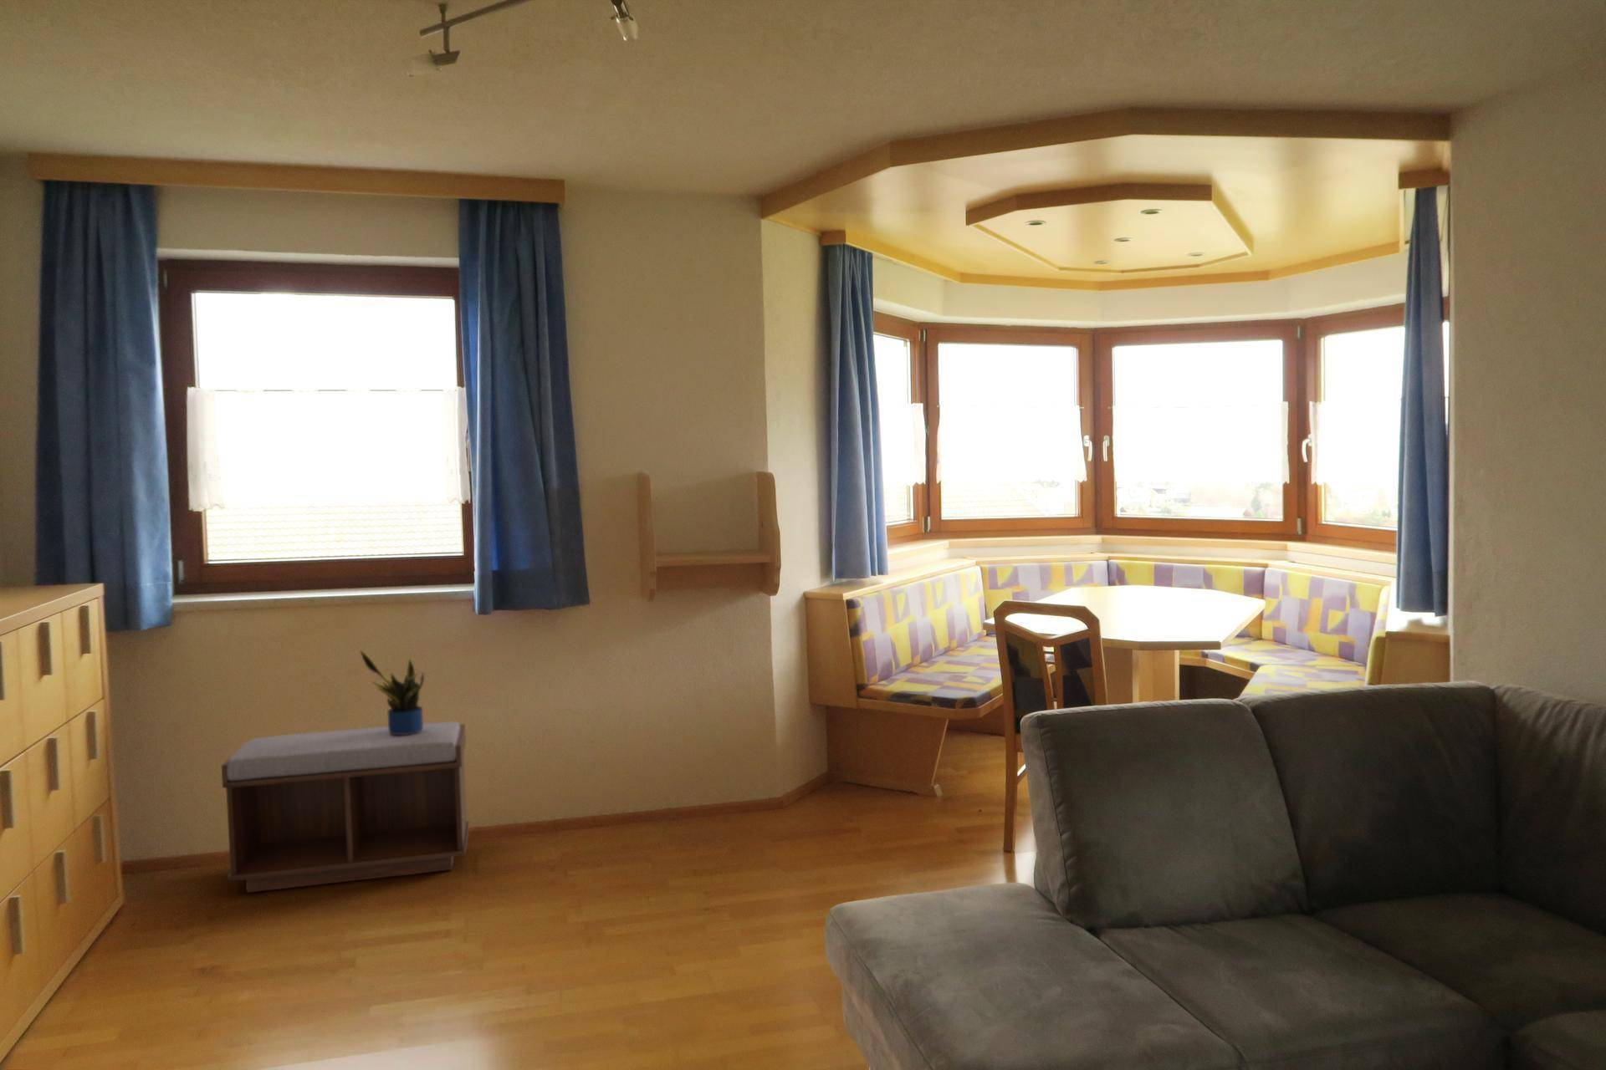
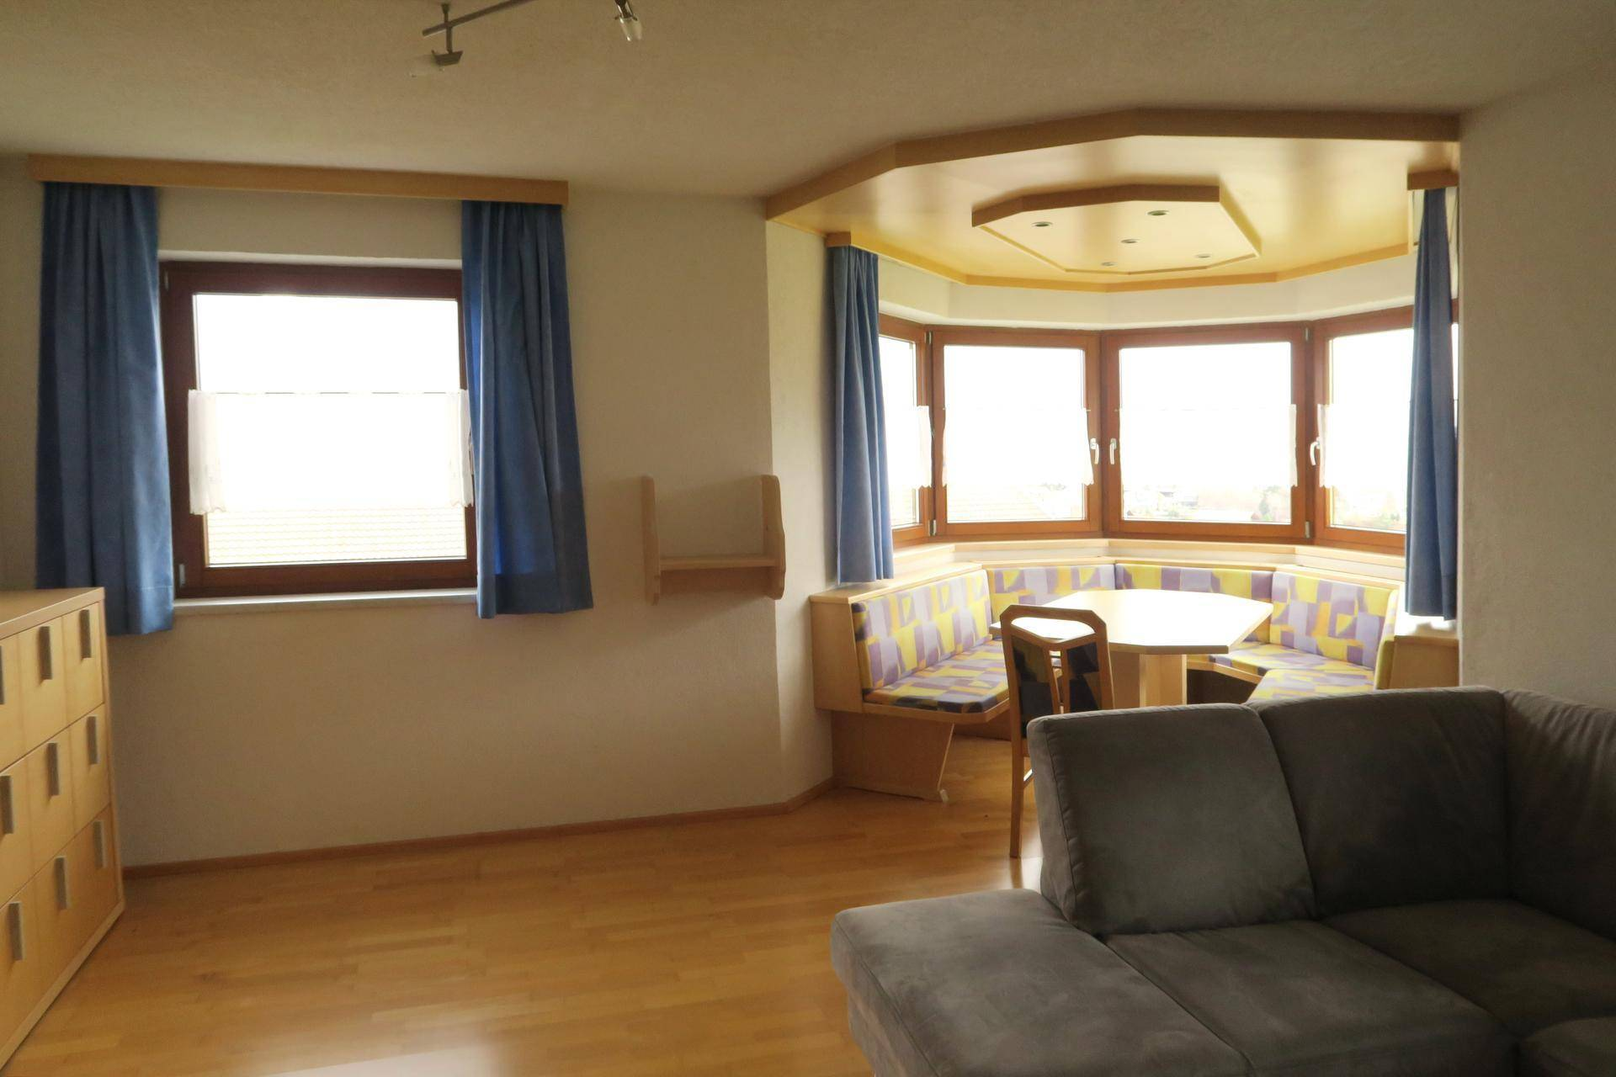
- potted plant [358,650,425,734]
- bench [221,720,470,893]
